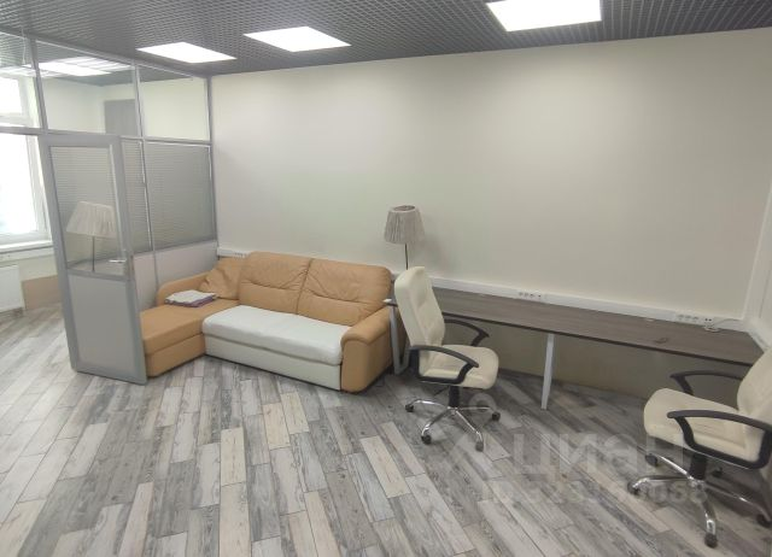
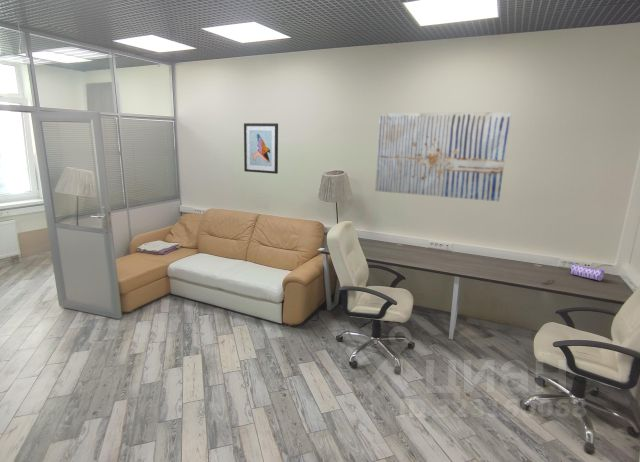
+ wall art [243,122,279,175]
+ wall art [374,111,513,202]
+ pencil case [568,262,605,282]
